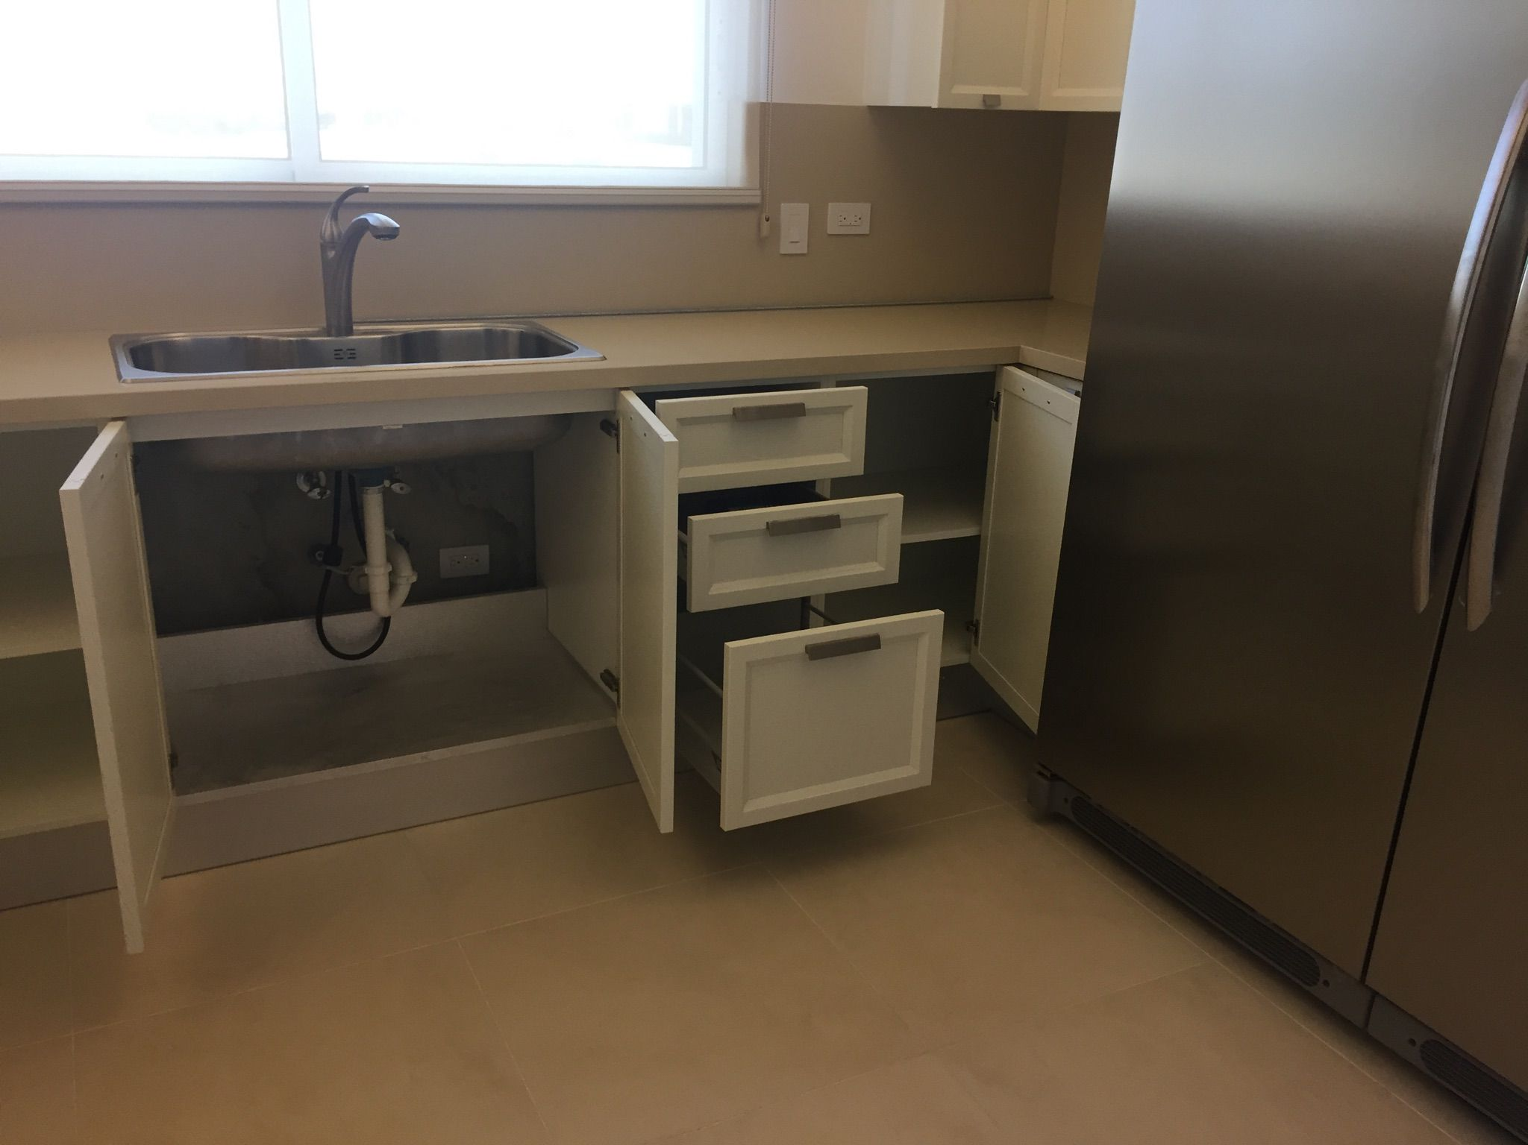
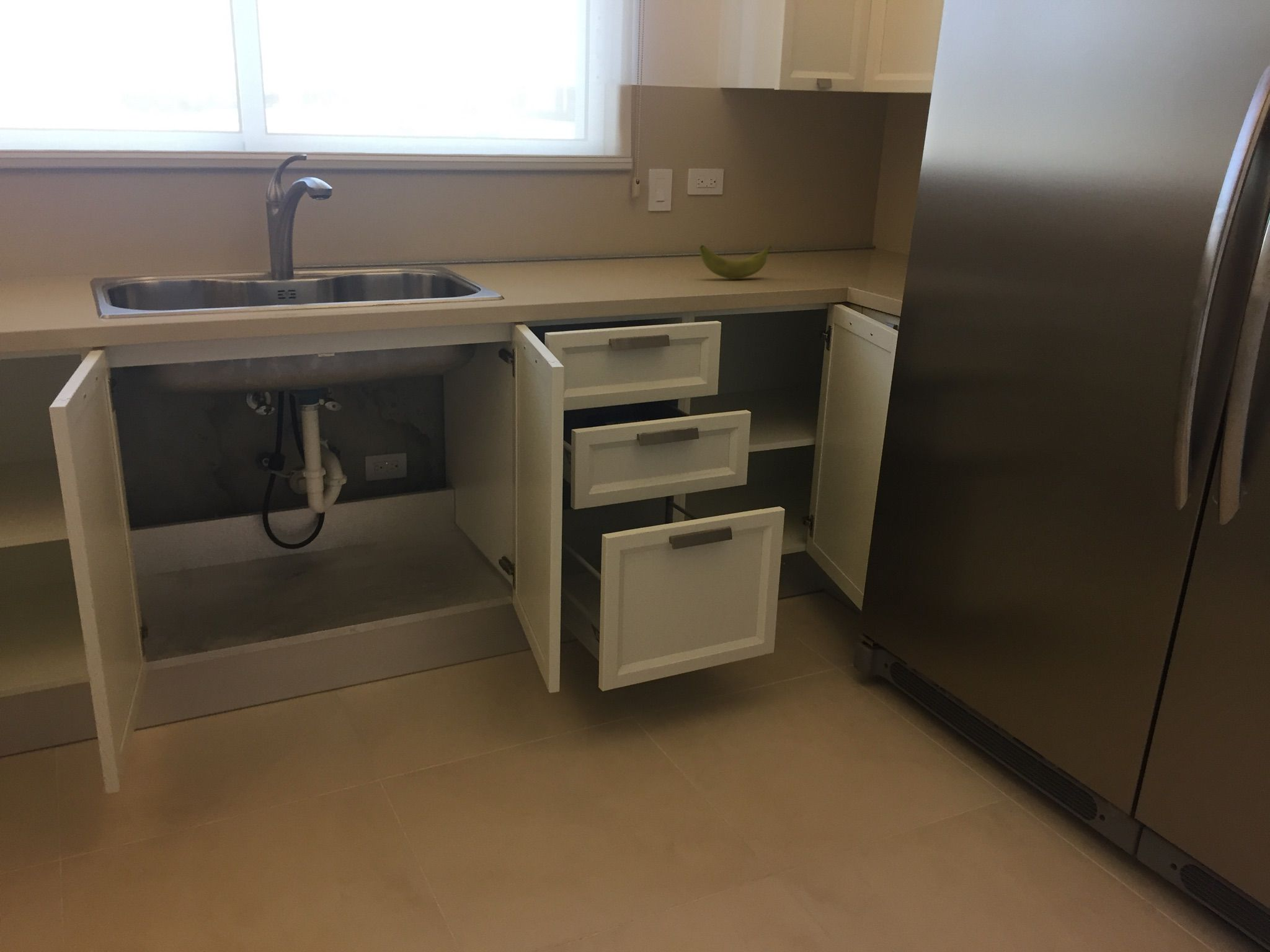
+ banana [699,243,773,280]
